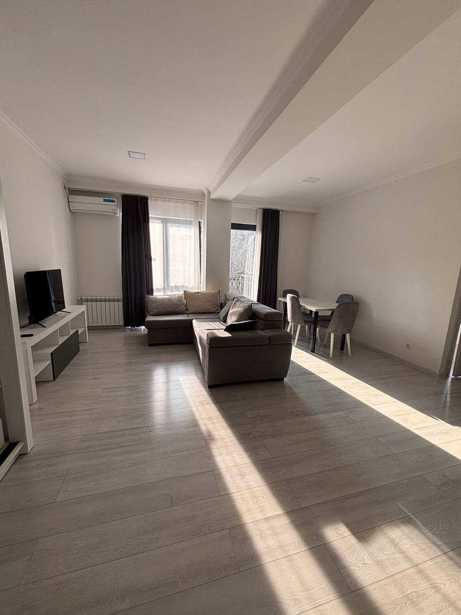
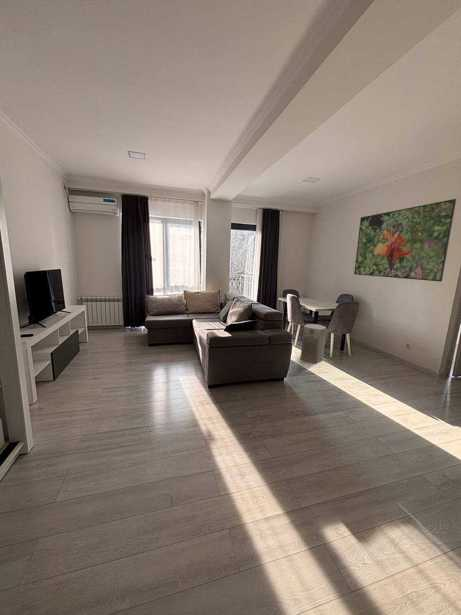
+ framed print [353,198,458,283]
+ fan [299,323,327,365]
